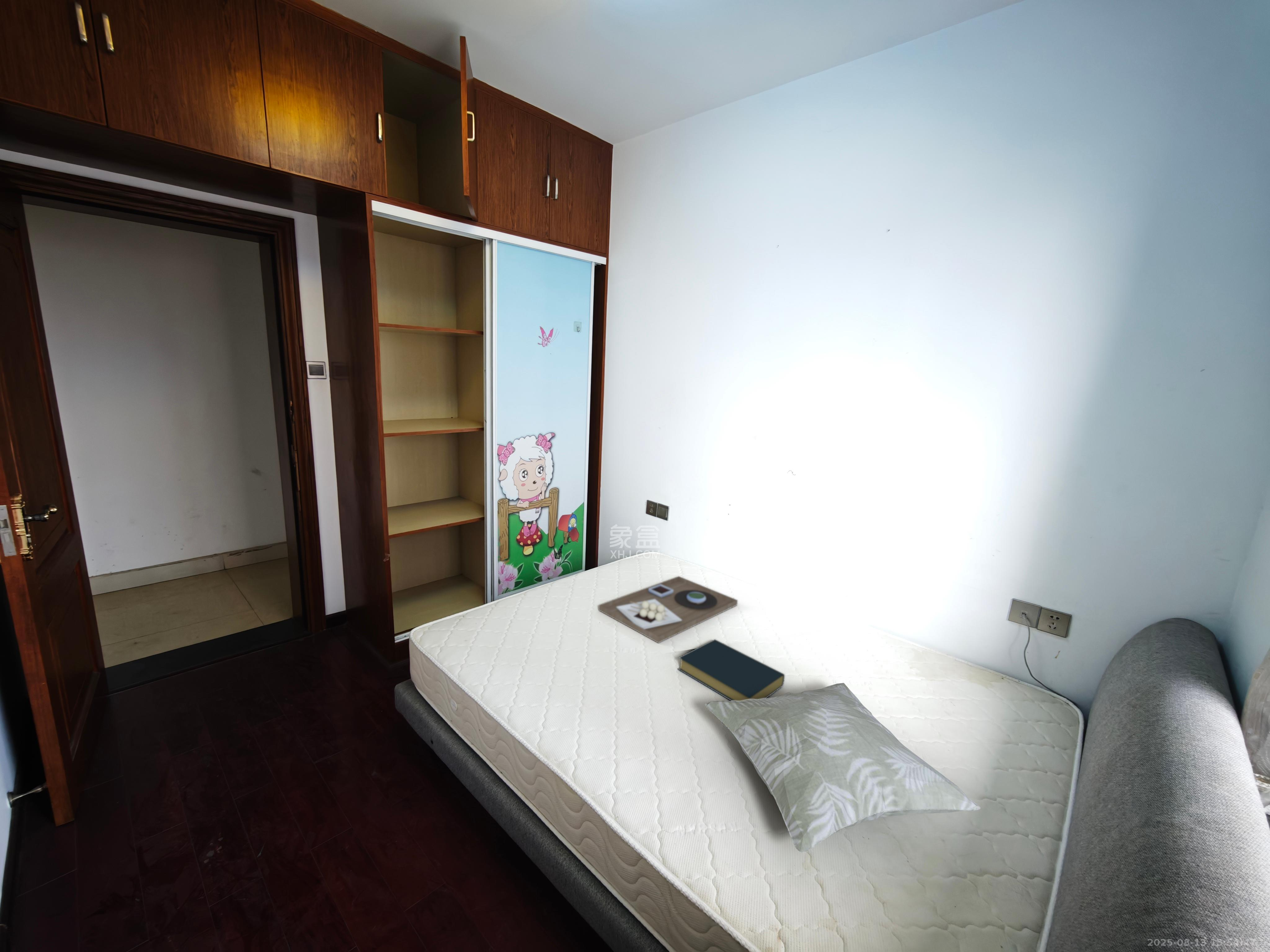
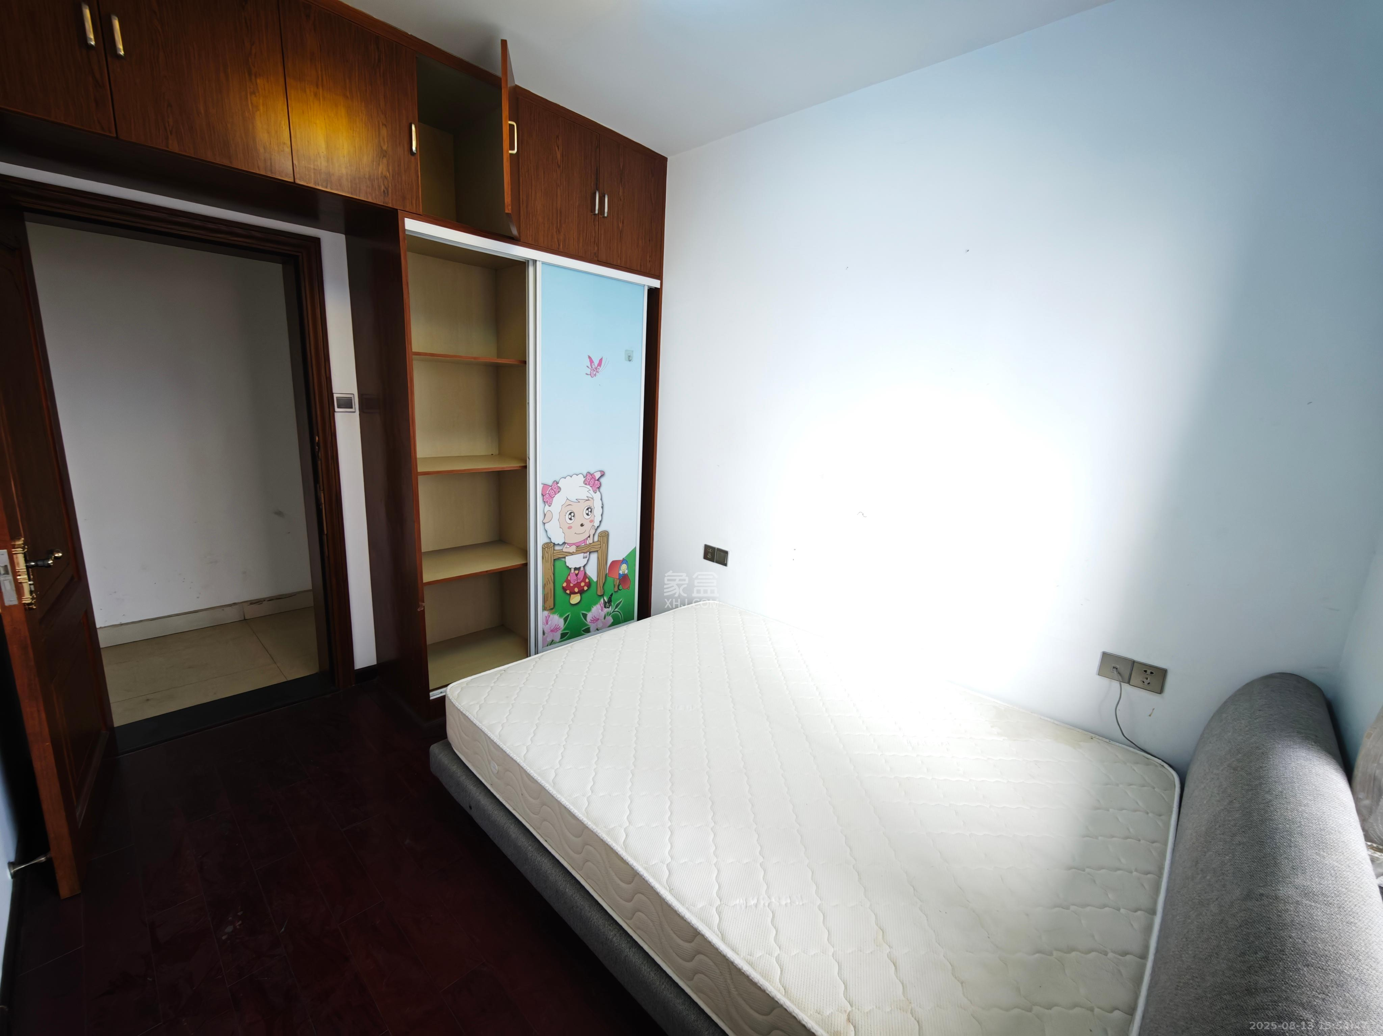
- decorative pillow [704,683,981,853]
- platter [598,576,738,643]
- hardback book [677,639,785,701]
